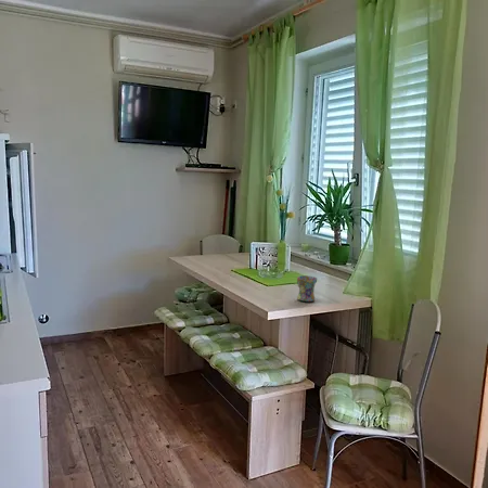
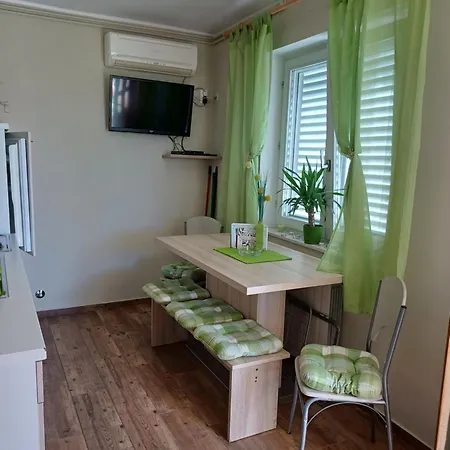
- mug [296,274,319,303]
